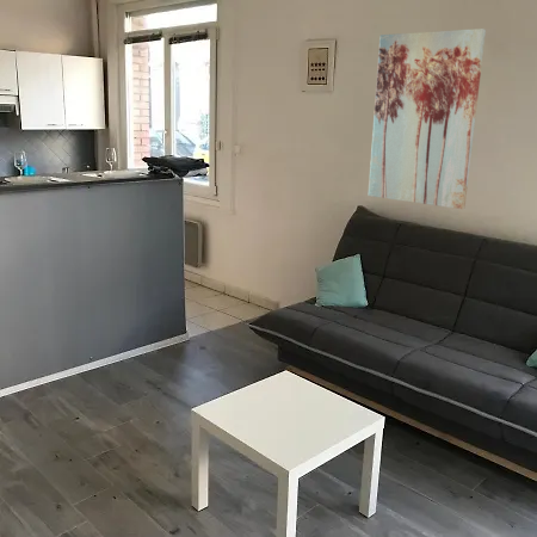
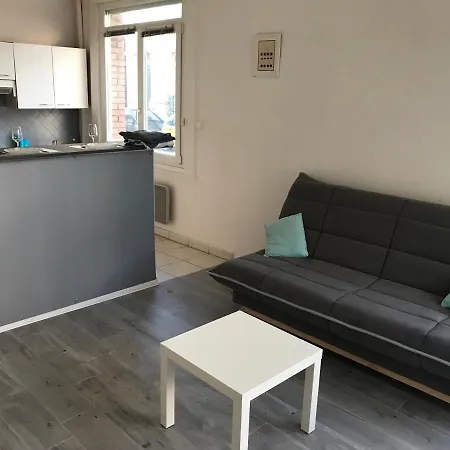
- wall art [368,27,487,210]
